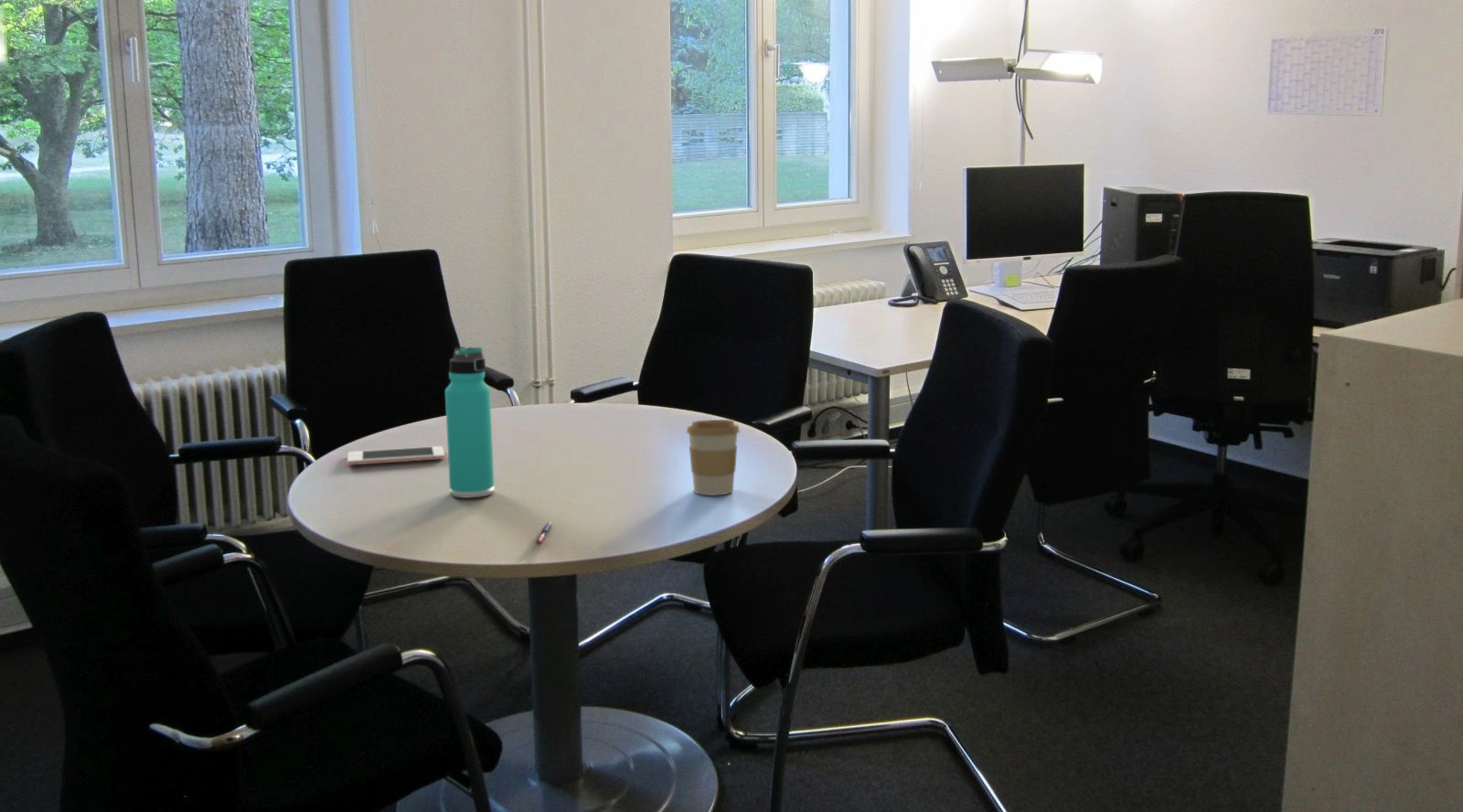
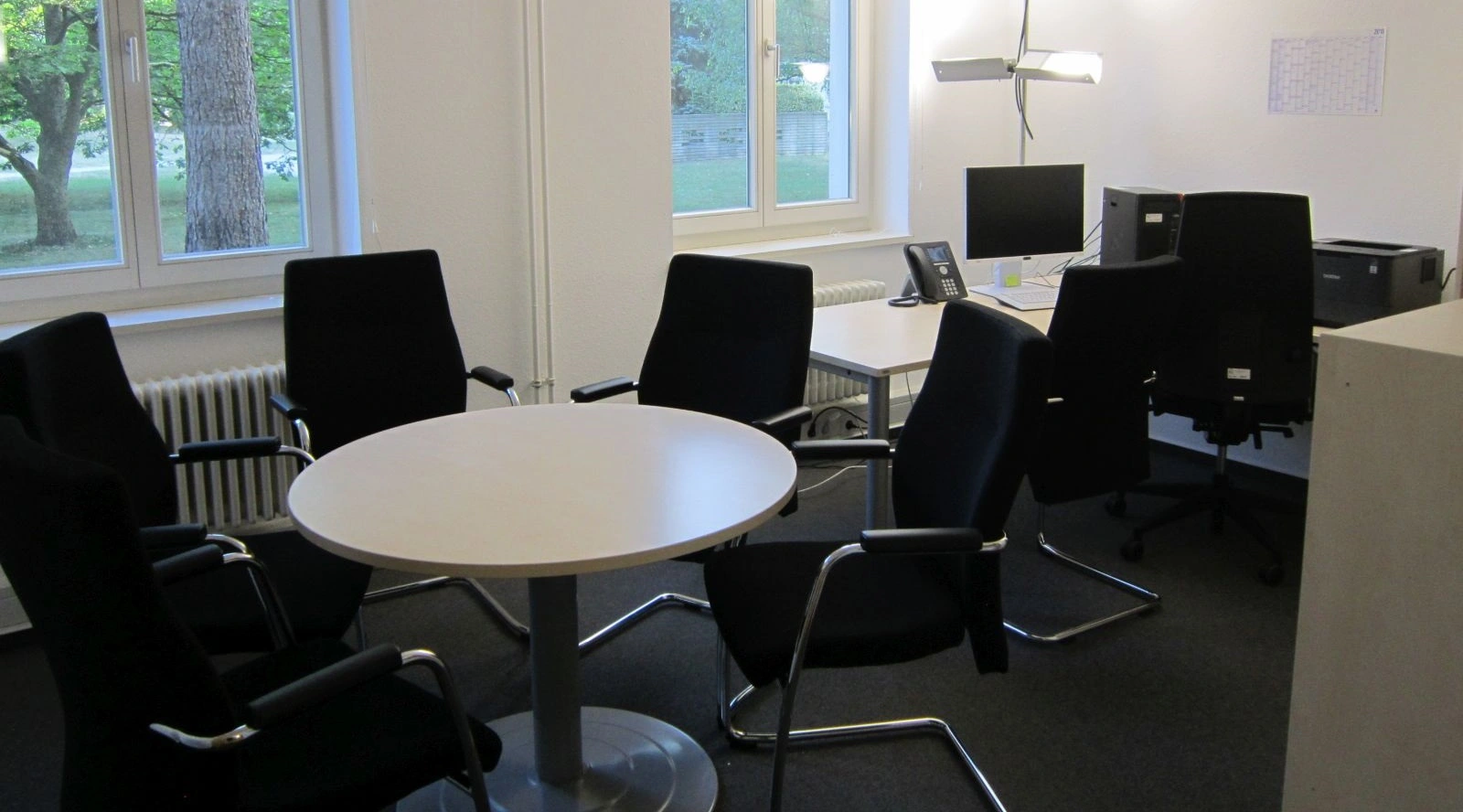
- thermos bottle [444,346,496,498]
- pen [534,521,553,546]
- cell phone [347,445,445,466]
- coffee cup [686,419,741,496]
